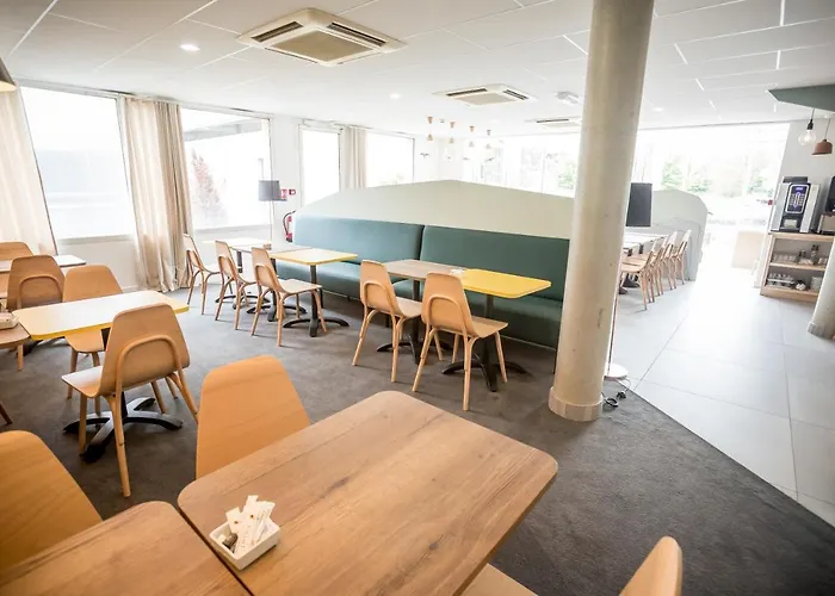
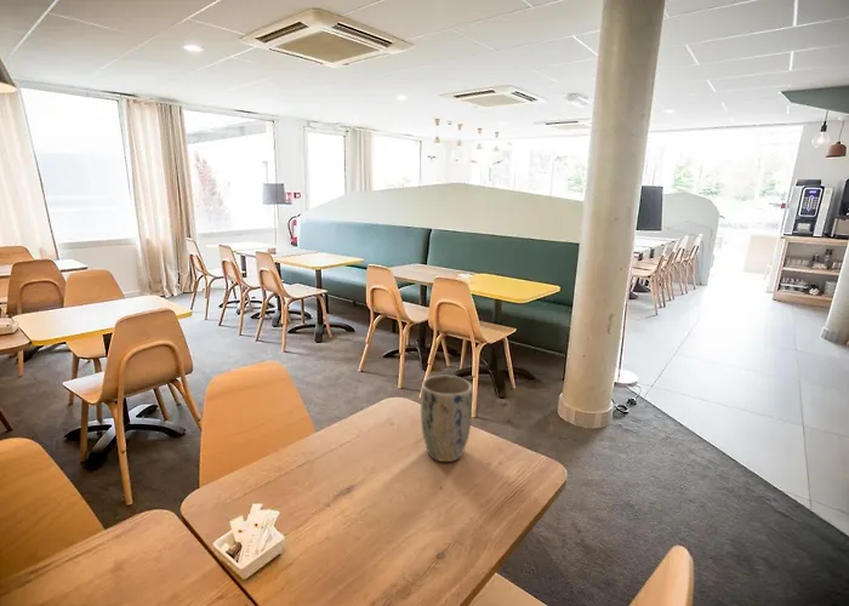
+ plant pot [420,375,474,463]
